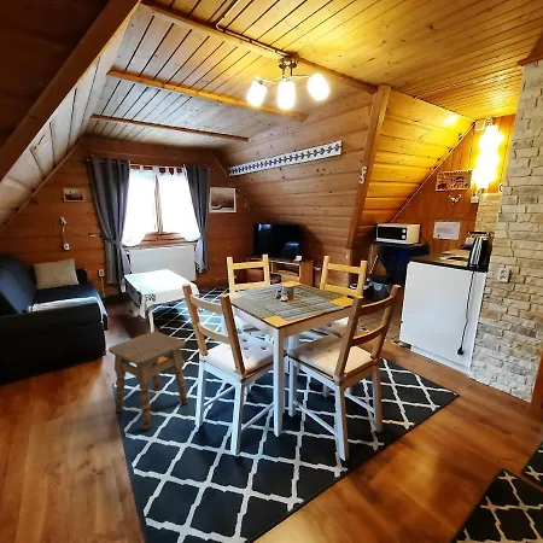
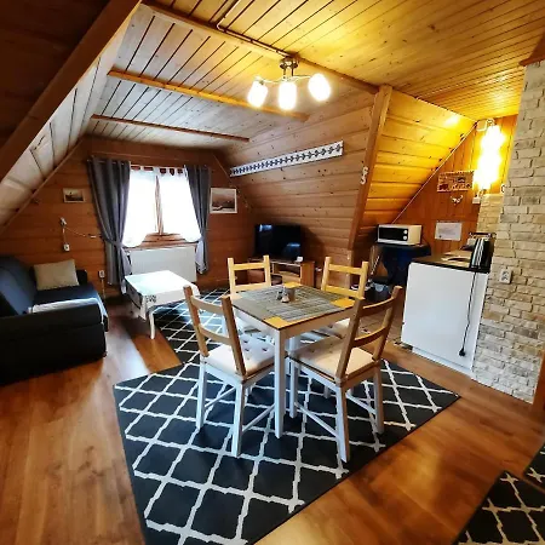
- side table [107,331,189,432]
